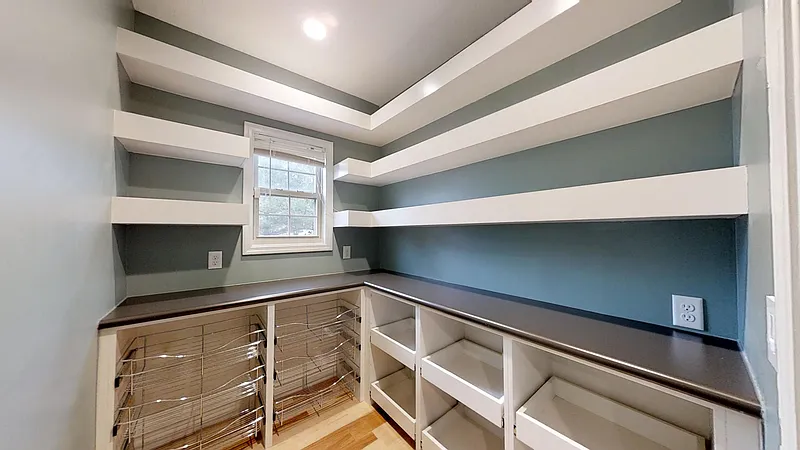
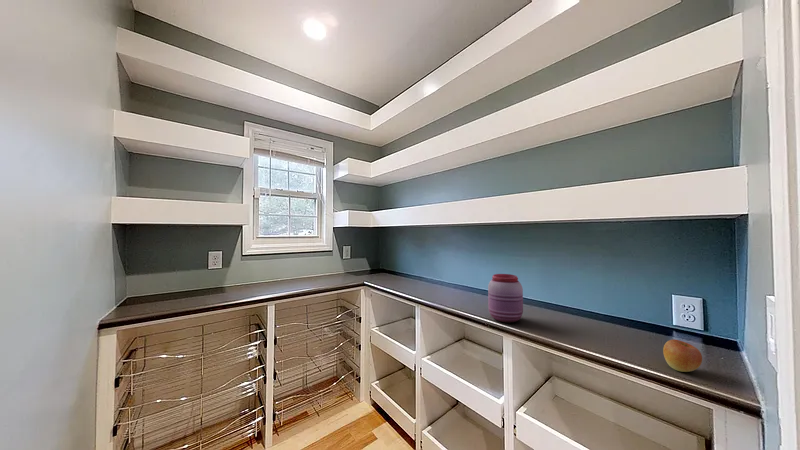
+ jar [487,273,524,324]
+ apple [662,339,703,373]
